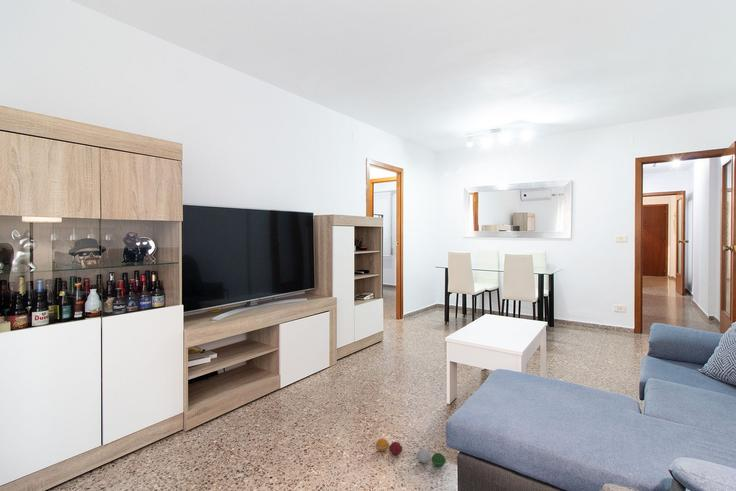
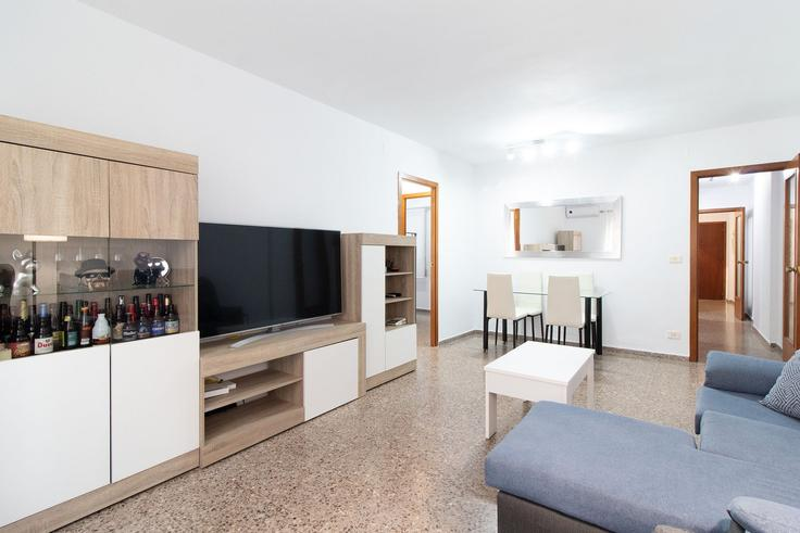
- ball [375,437,447,468]
